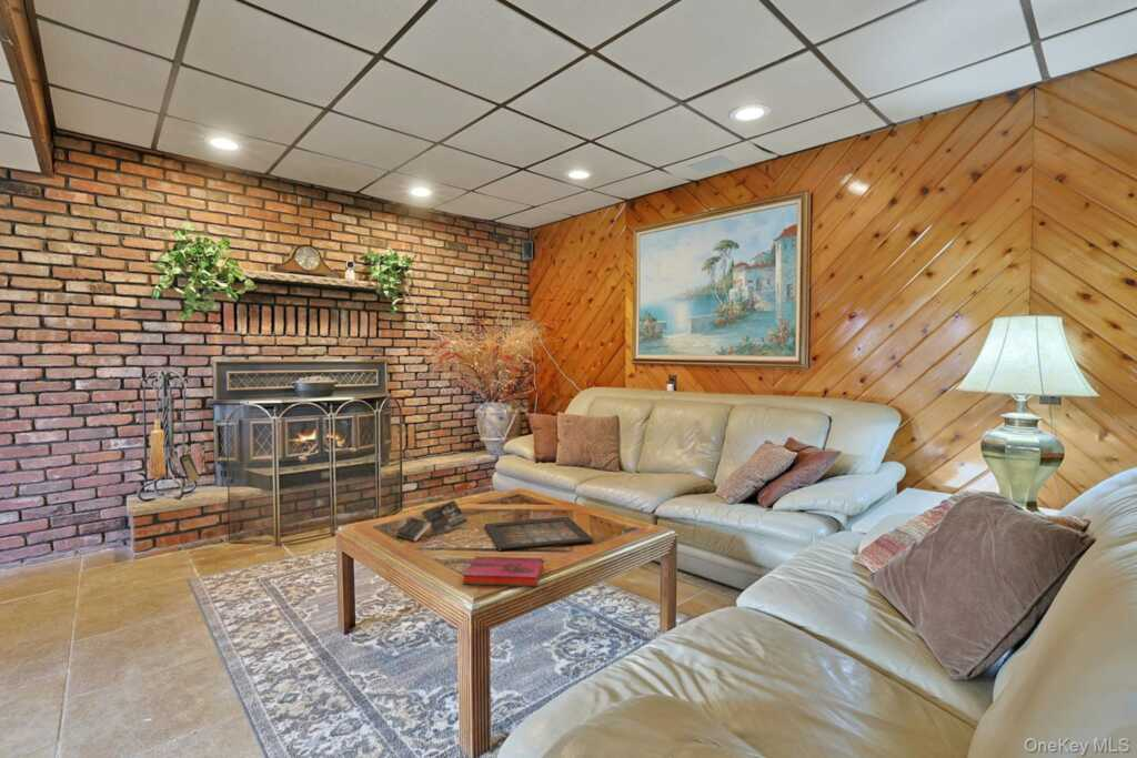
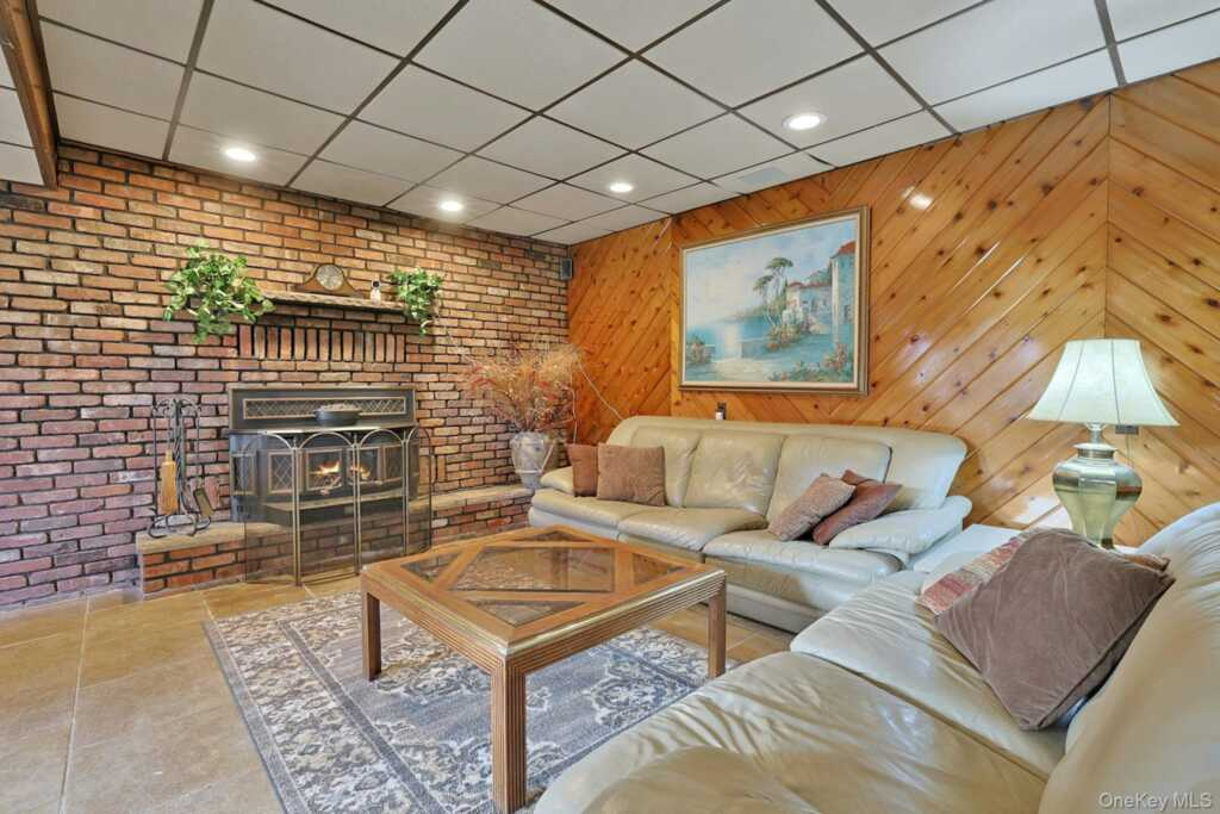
- paperback book [395,499,469,543]
- hardback book [462,556,544,587]
- icon panel [484,516,594,552]
